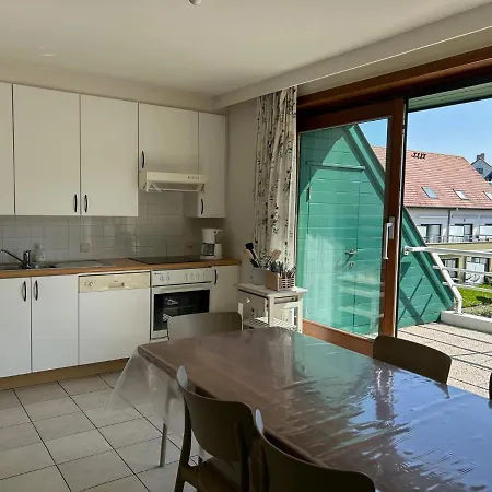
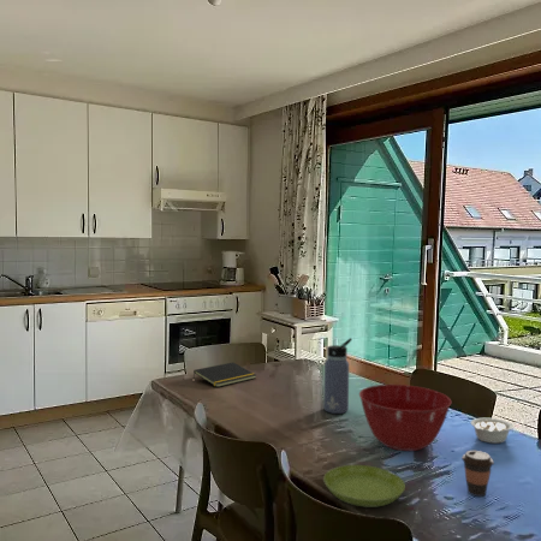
+ notepad [192,361,257,388]
+ legume [470,417,522,445]
+ coffee cup [460,450,495,498]
+ saucer [322,464,406,509]
+ water bottle [323,337,353,415]
+ mixing bowl [358,384,452,452]
